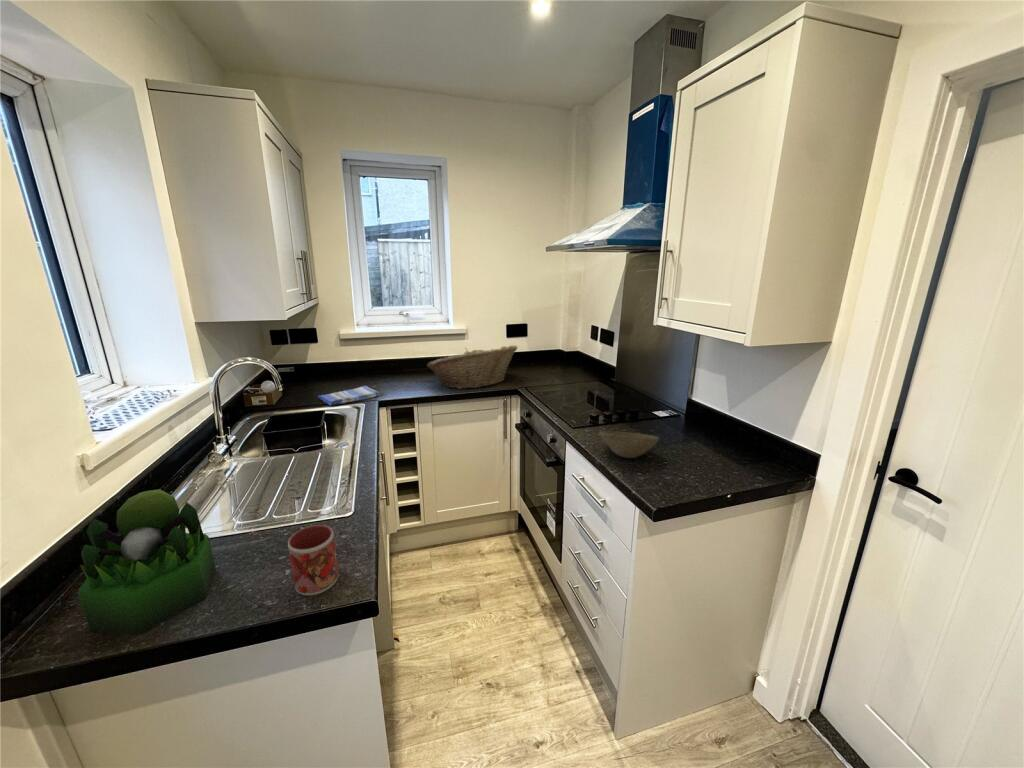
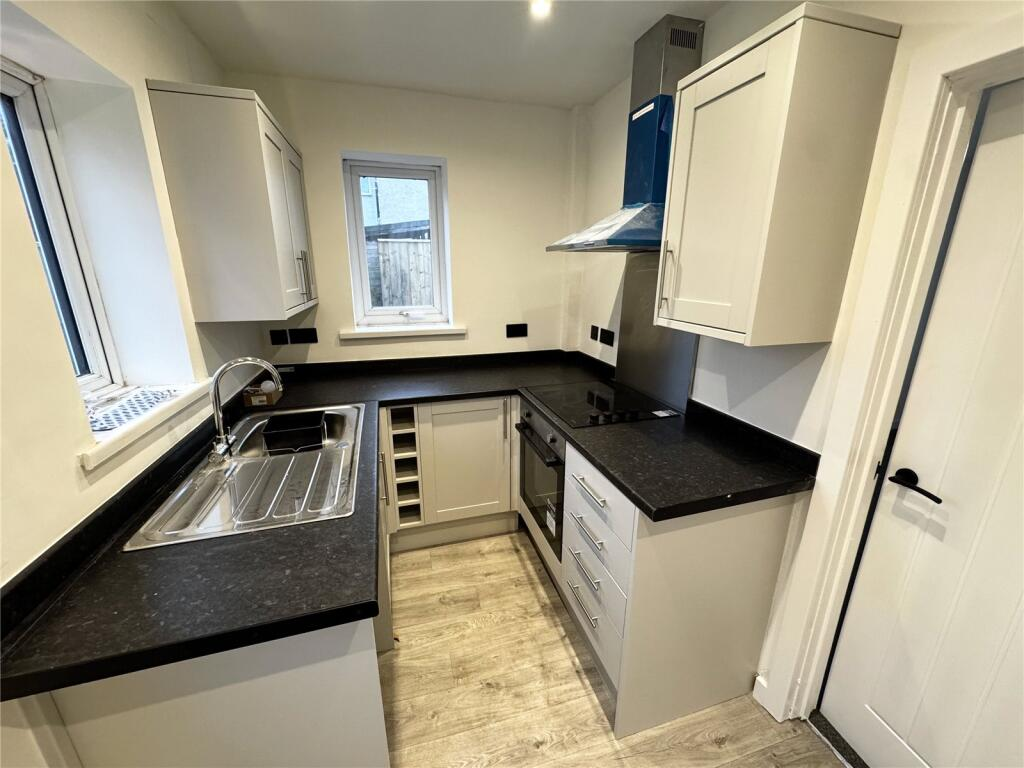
- plant [76,488,217,635]
- mug [287,524,339,596]
- fruit basket [426,344,519,390]
- dish towel [317,385,380,407]
- bowl [598,430,660,459]
